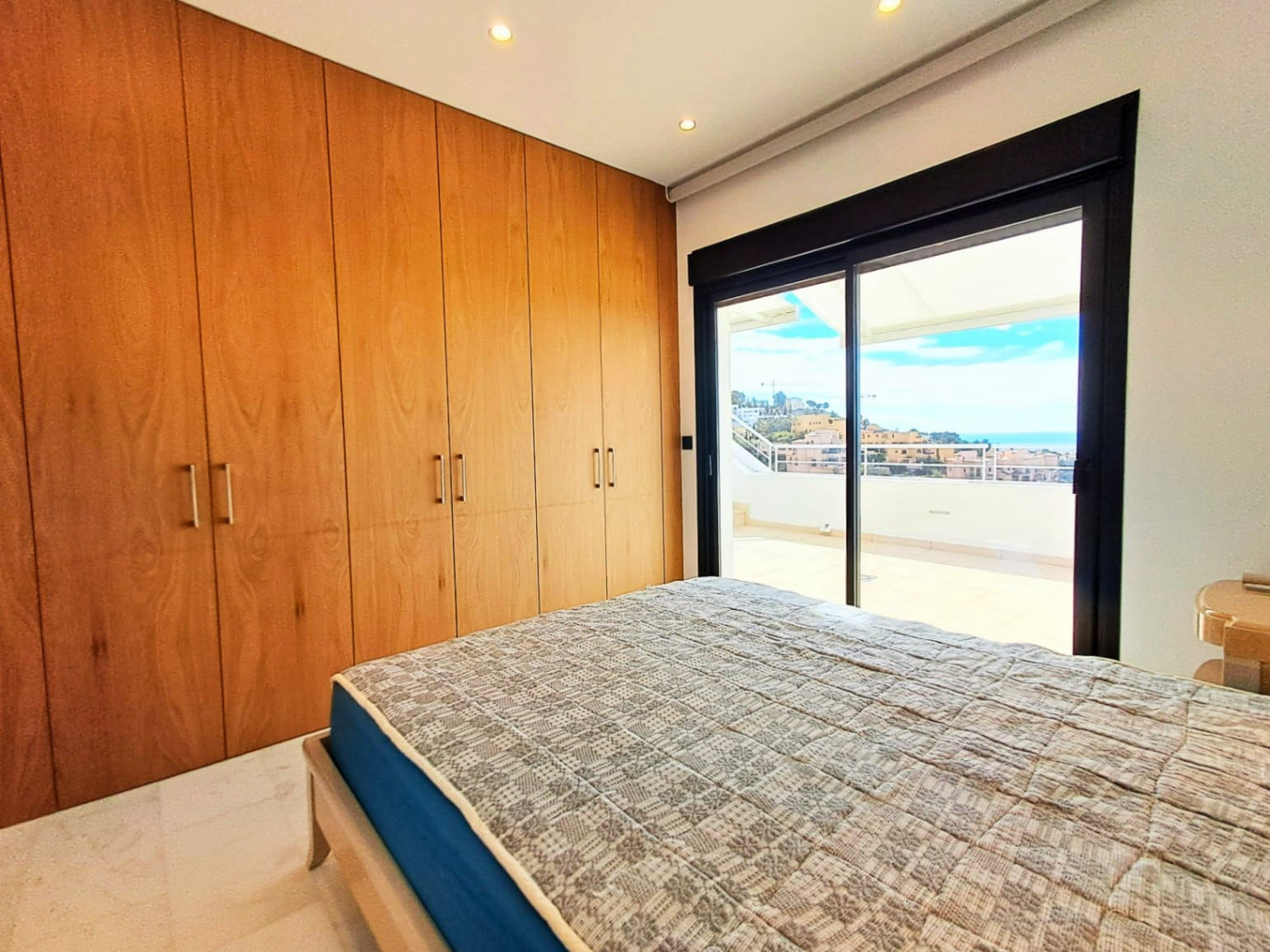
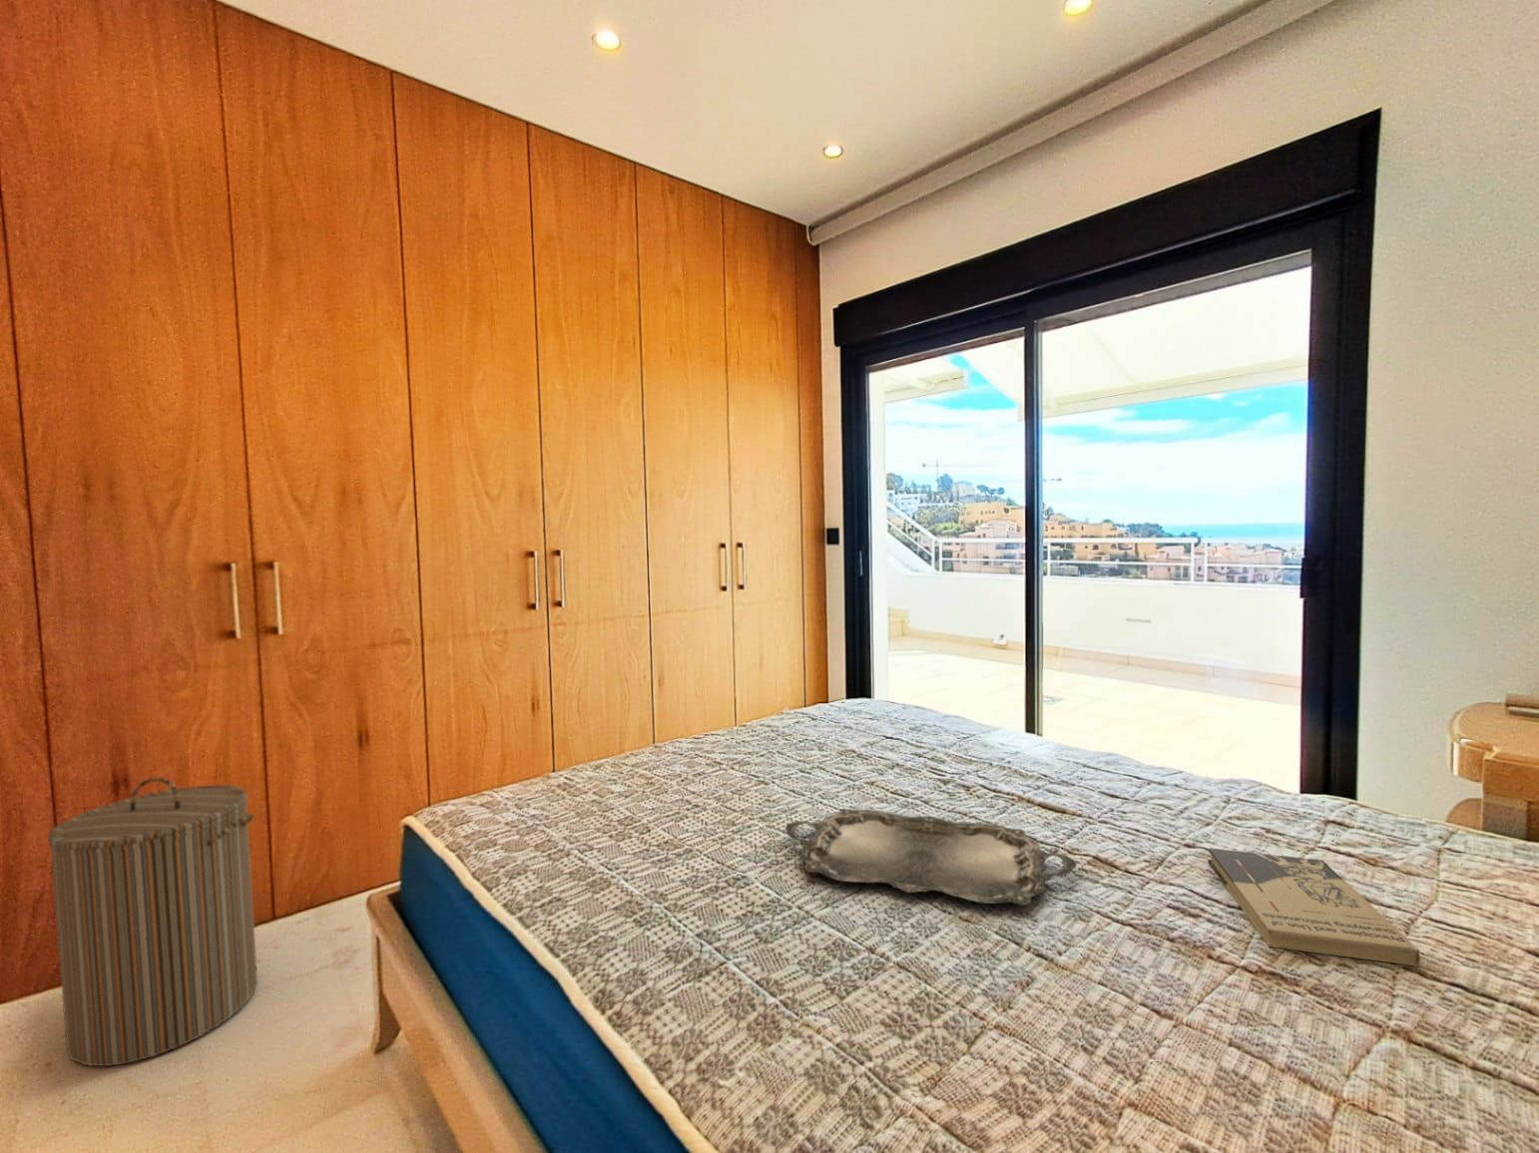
+ laundry hamper [47,776,258,1067]
+ serving tray [784,808,1077,907]
+ book [1207,847,1421,968]
